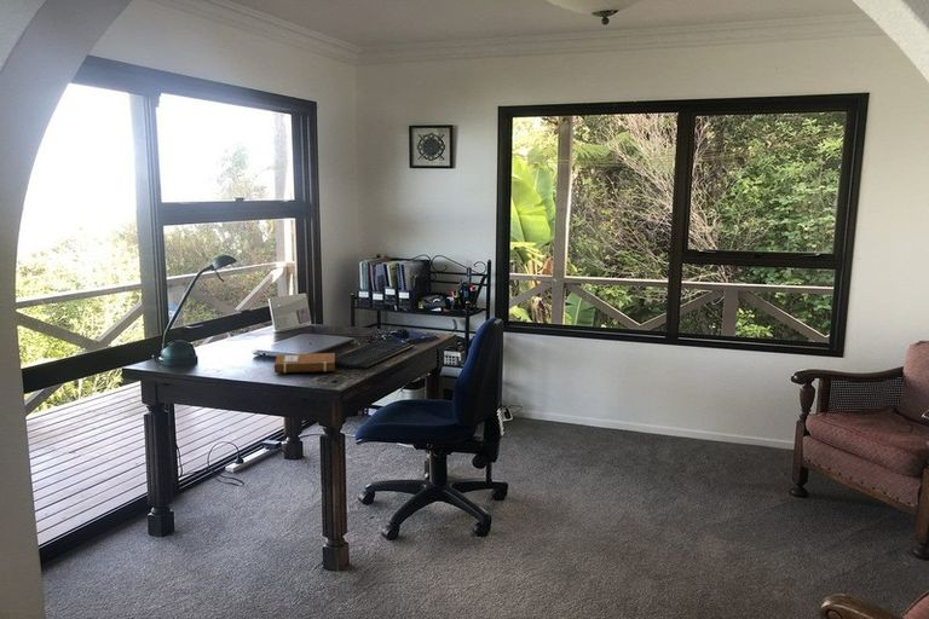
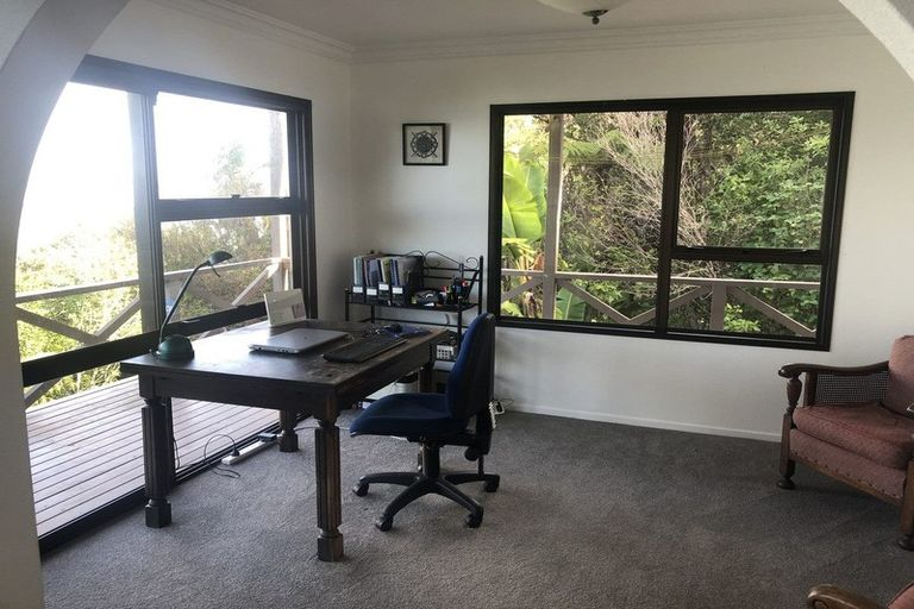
- notebook [272,352,336,374]
